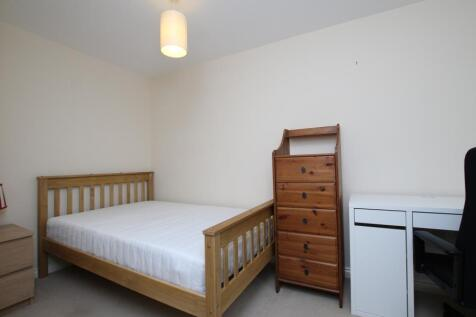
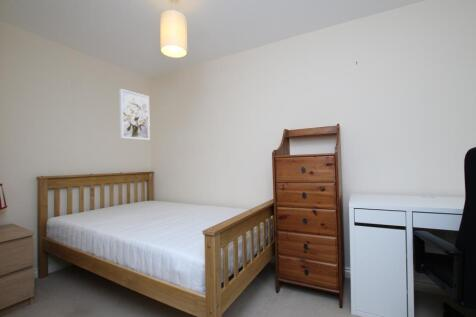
+ wall art [118,88,151,141]
